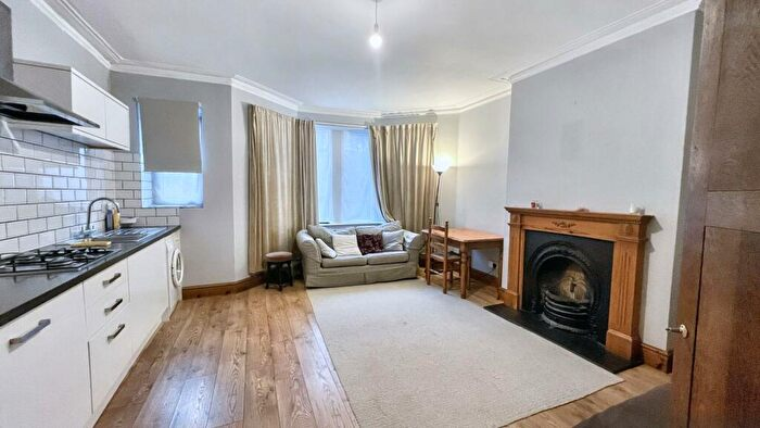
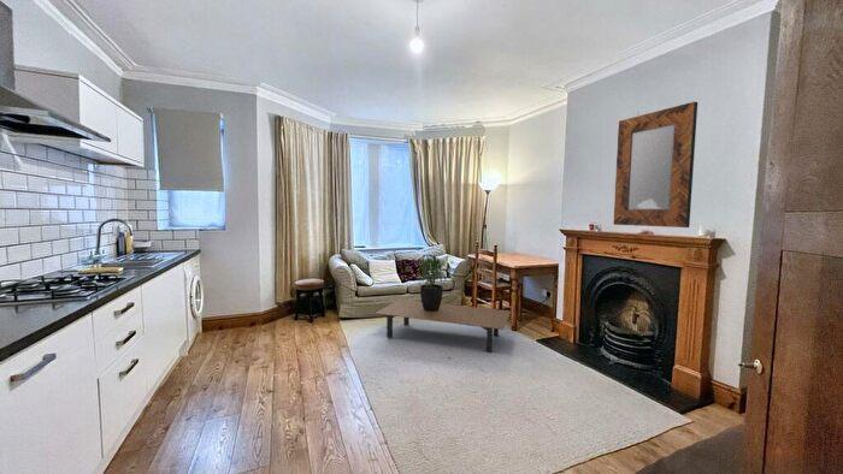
+ coffee table [373,298,512,354]
+ home mirror [613,100,698,229]
+ potted plant [417,254,449,312]
